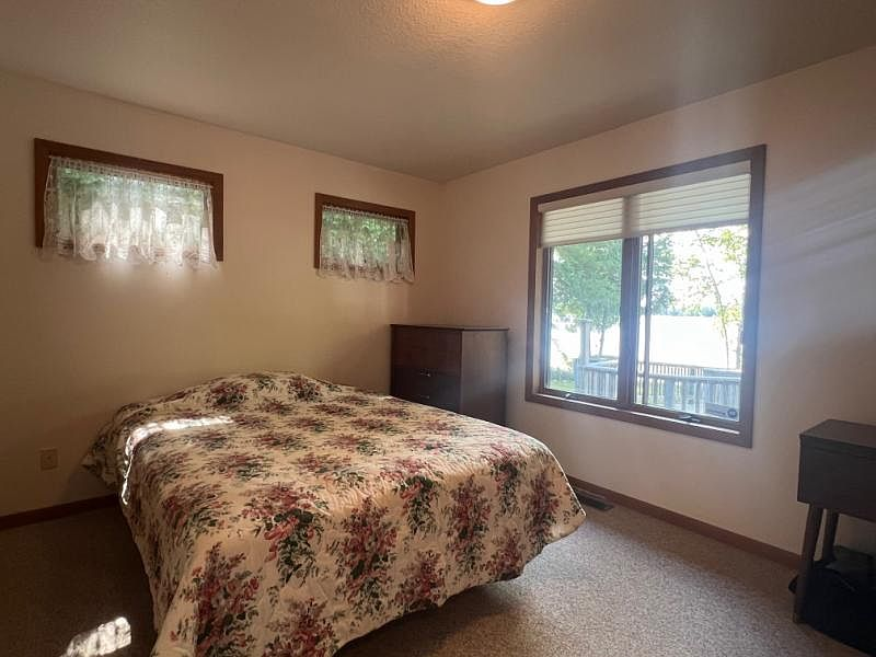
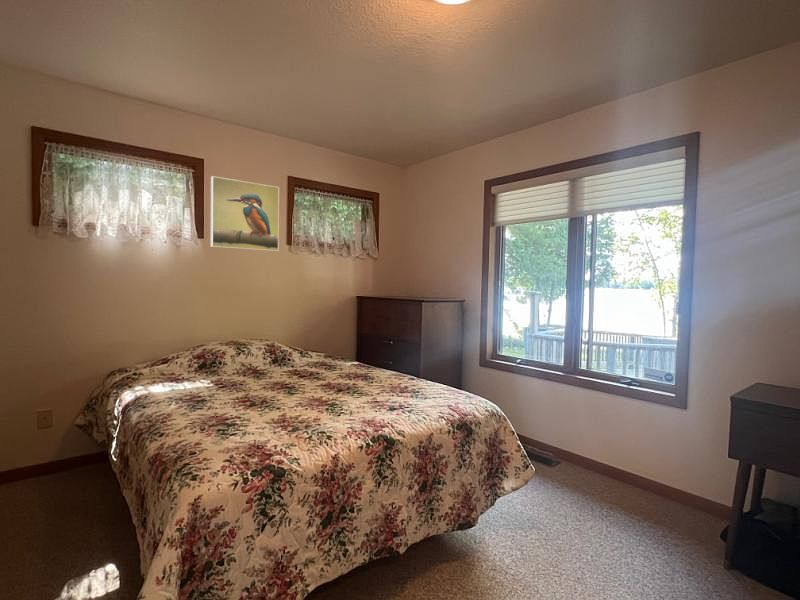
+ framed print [210,175,280,252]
